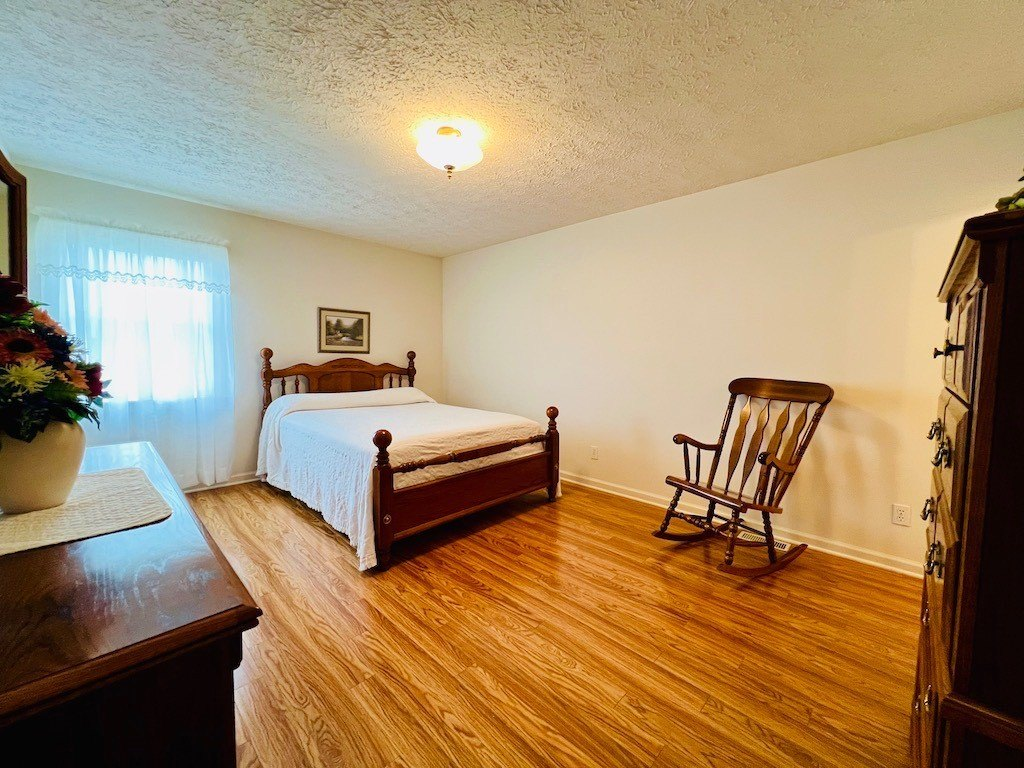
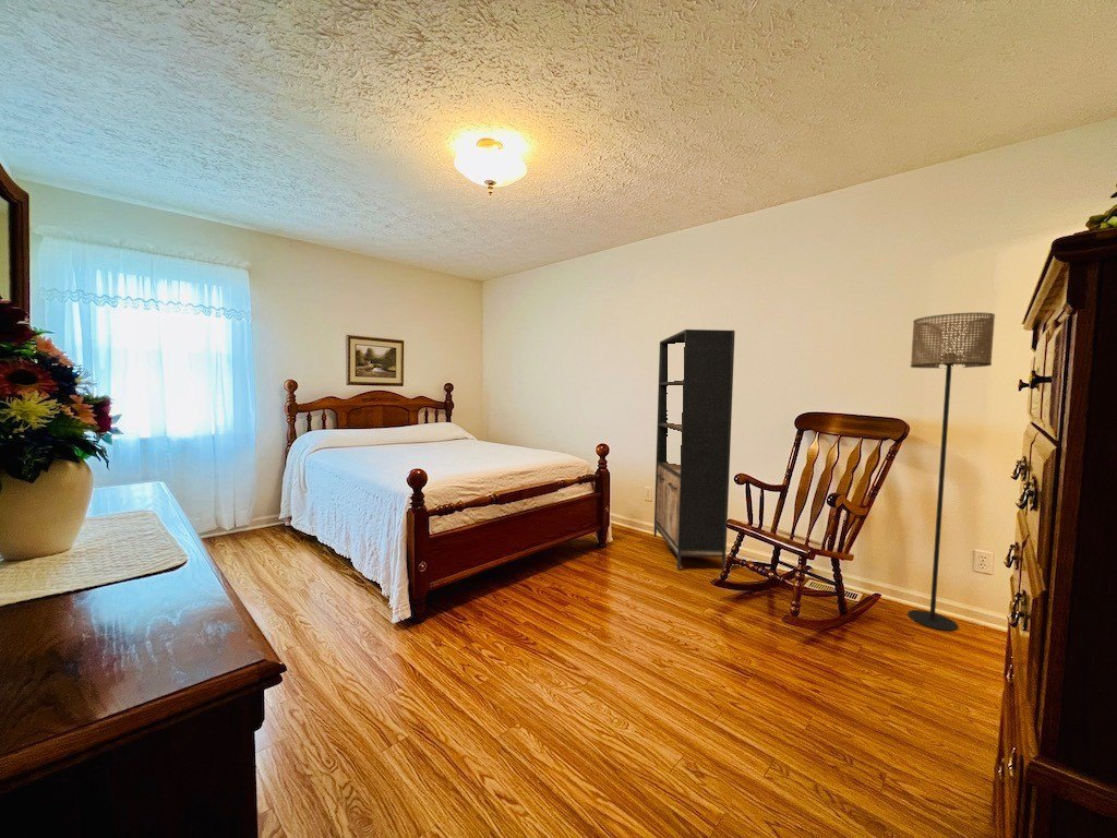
+ bookshelf [653,328,736,571]
+ floor lamp [906,312,996,632]
